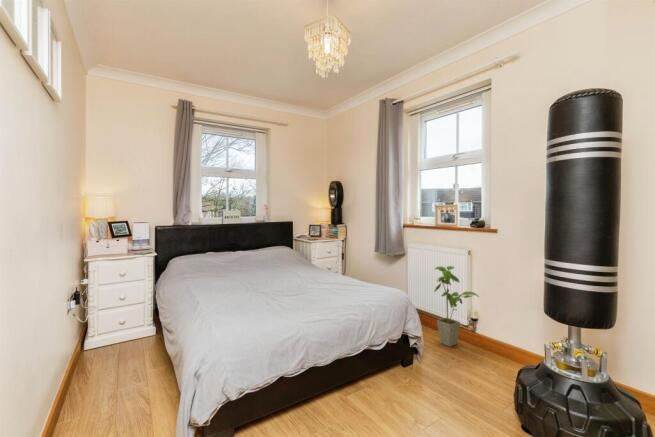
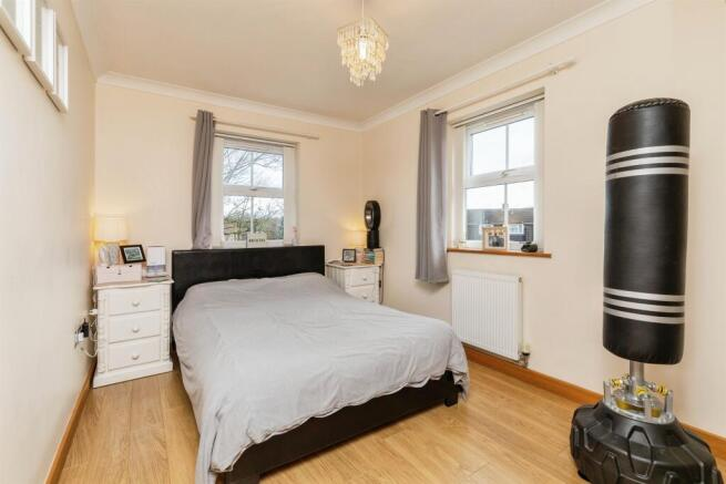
- house plant [433,265,480,348]
